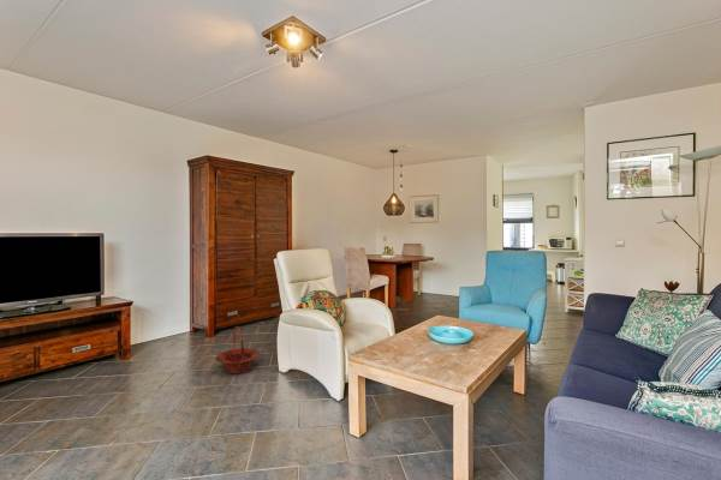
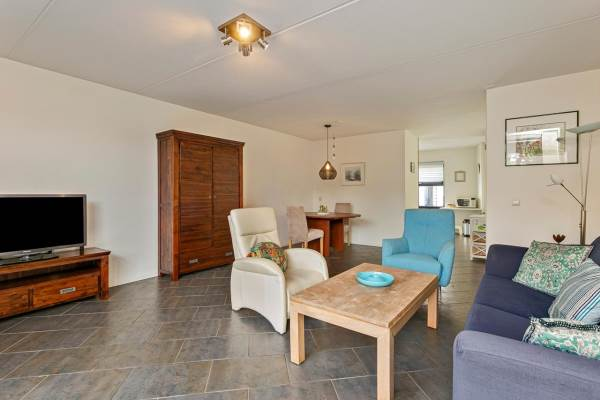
- basket [215,325,261,374]
